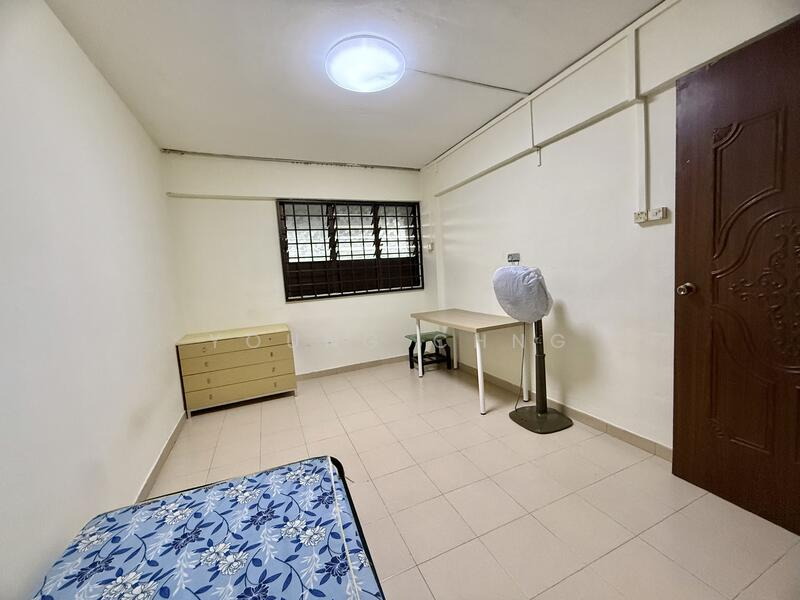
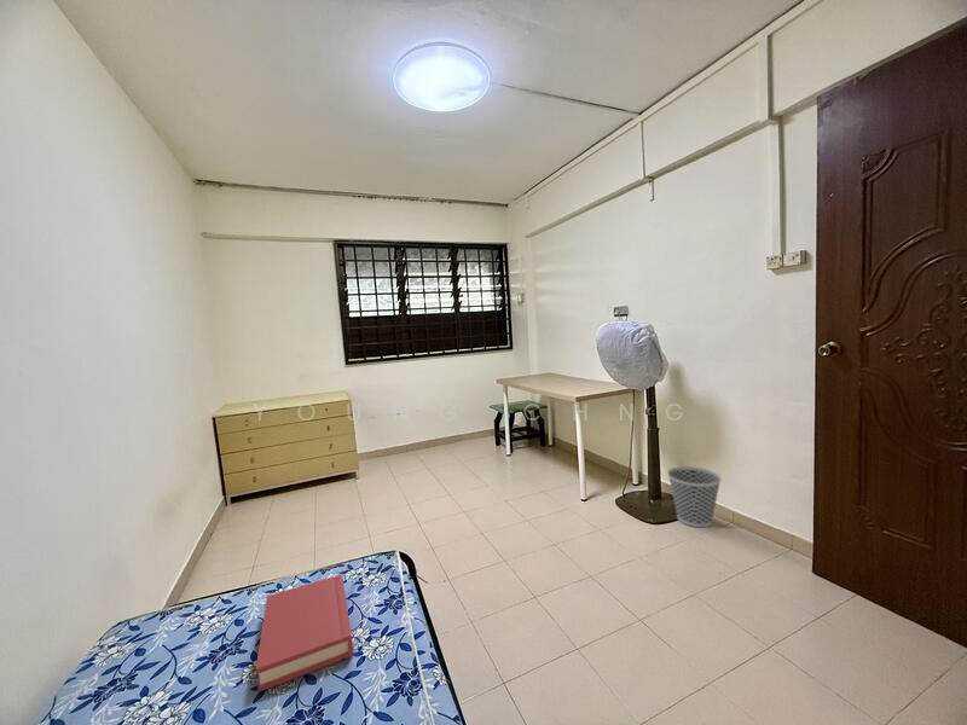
+ hardback book [255,574,354,694]
+ wastebasket [666,465,723,528]
